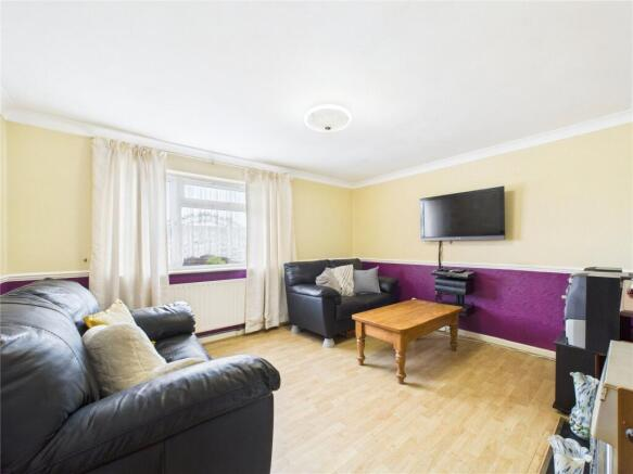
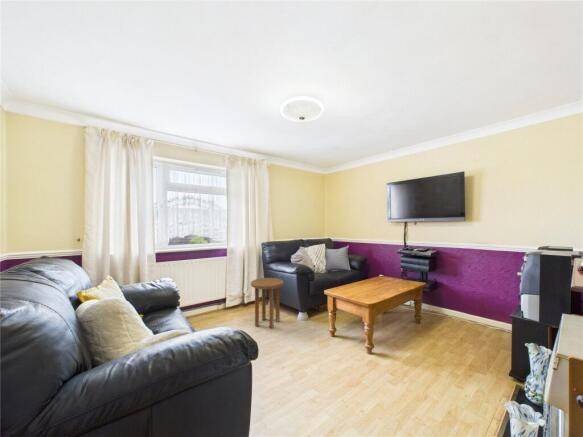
+ side table [250,277,285,329]
